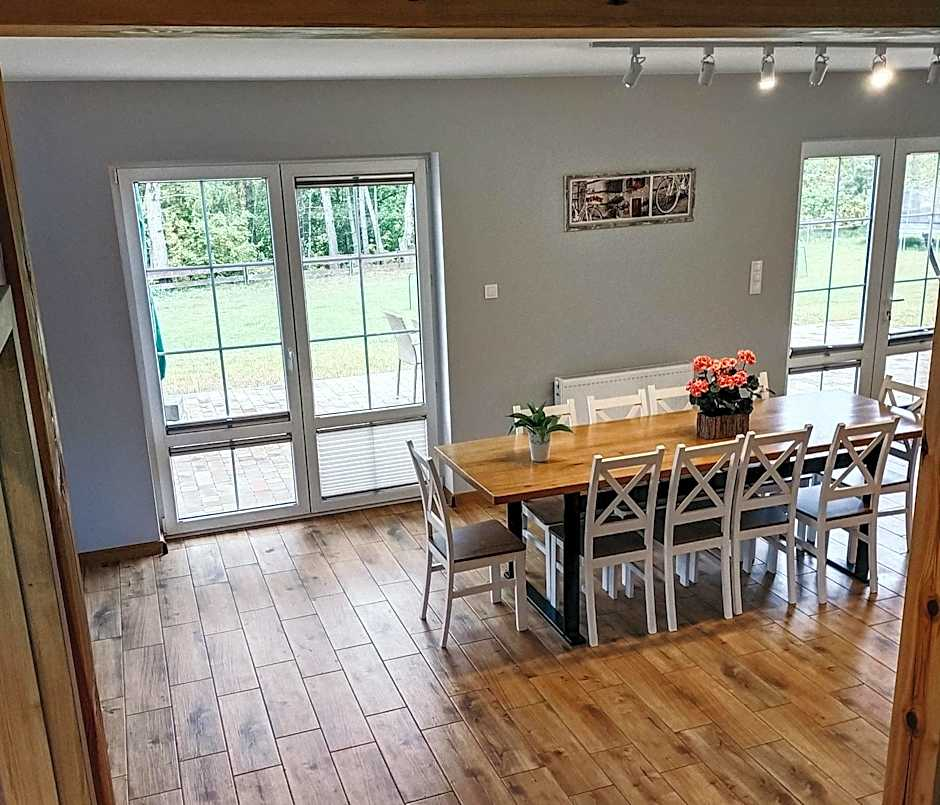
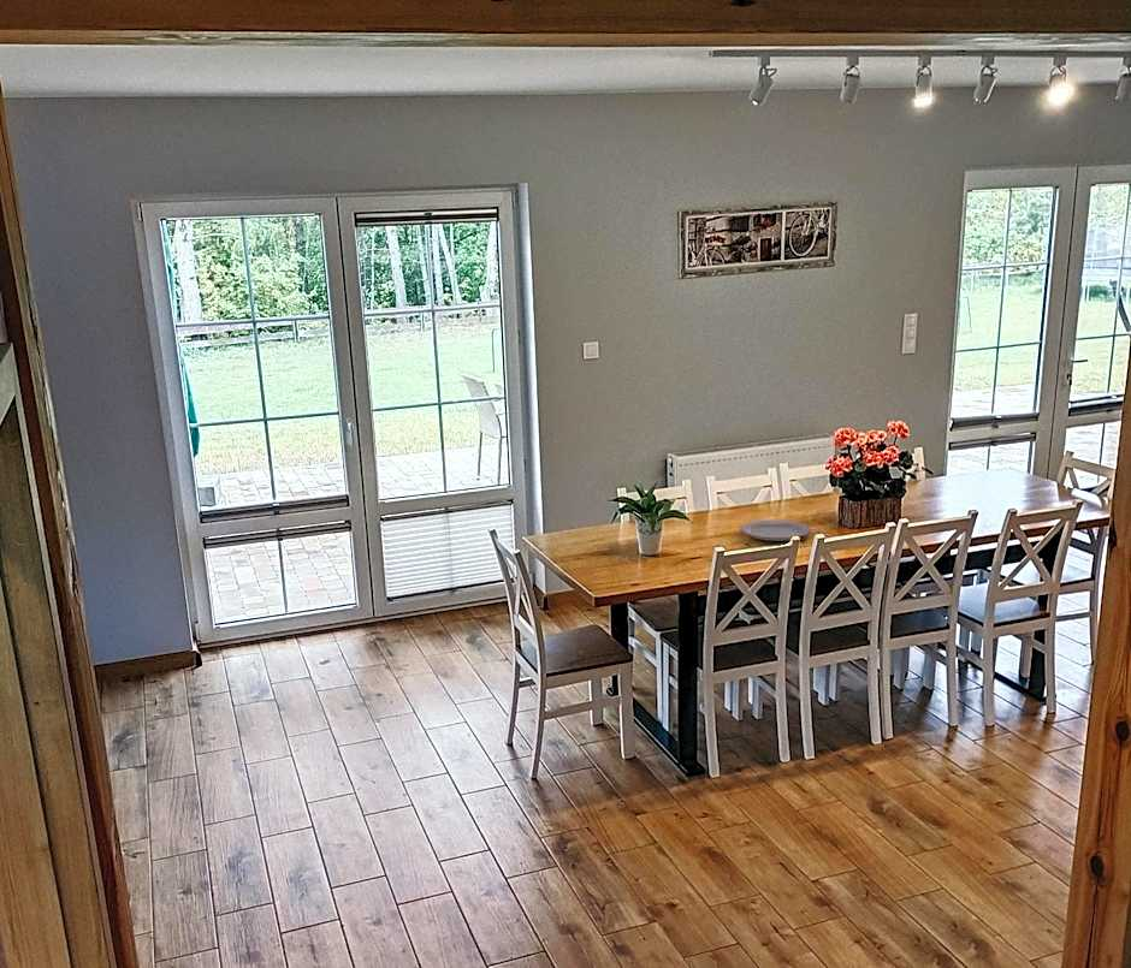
+ plate [739,518,812,542]
